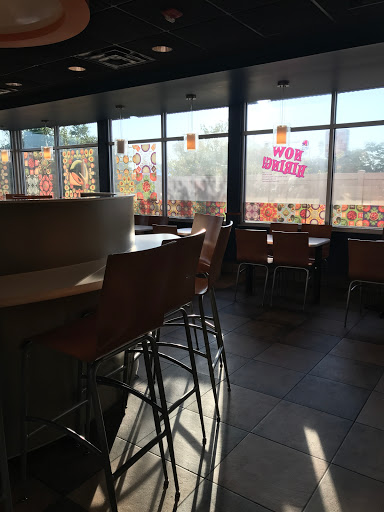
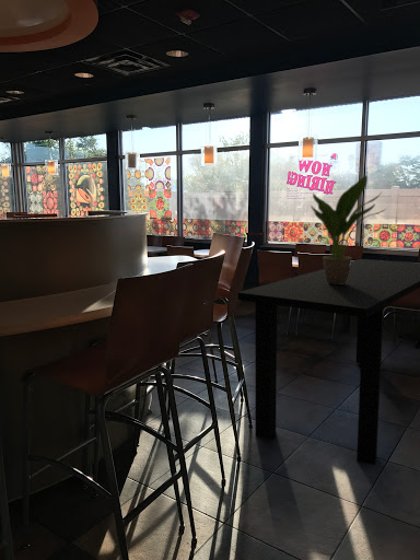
+ potted plant [310,174,388,284]
+ dining table [237,258,420,466]
